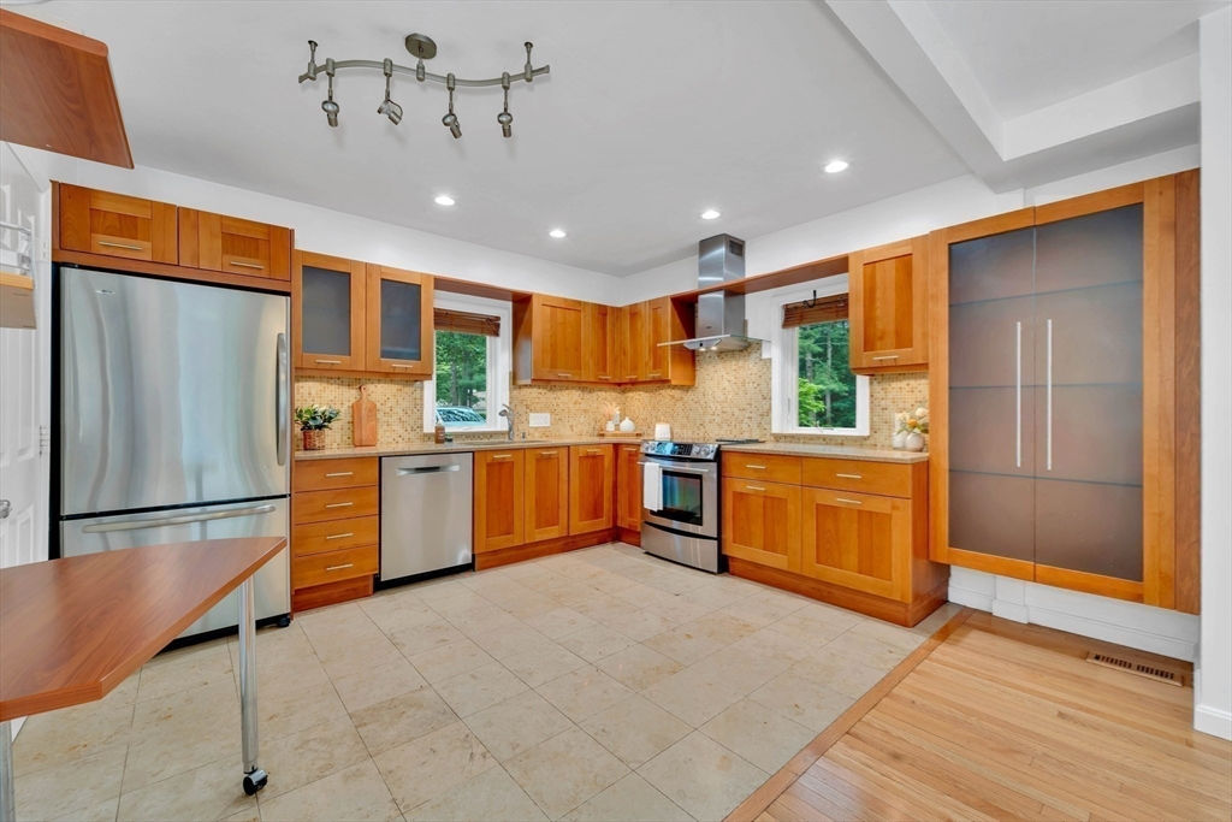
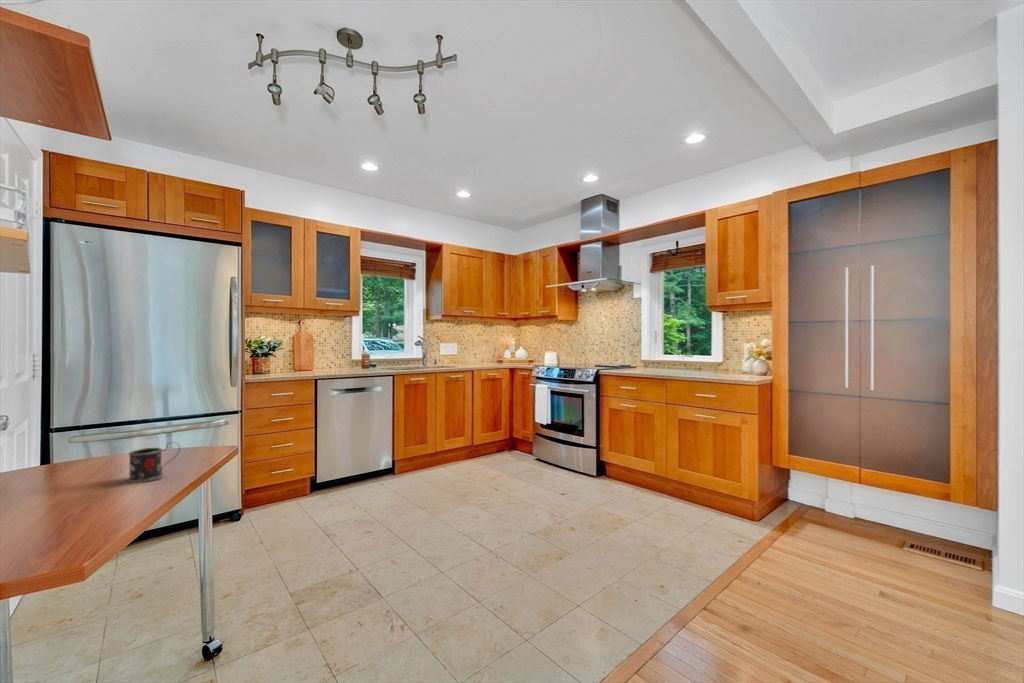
+ mug [127,441,181,484]
